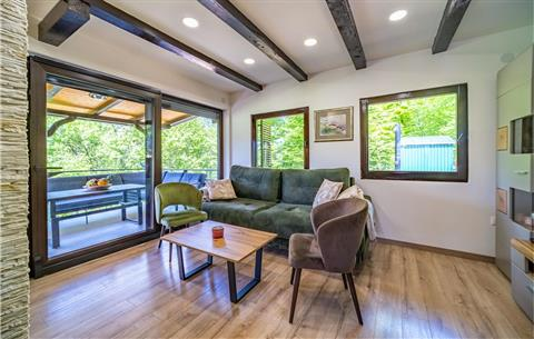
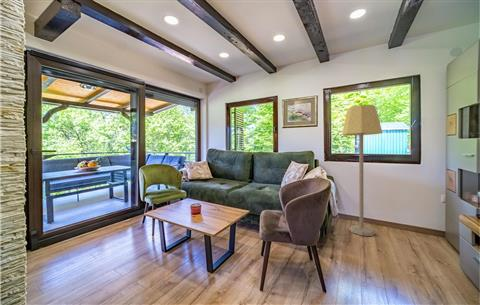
+ lamp [341,104,384,237]
